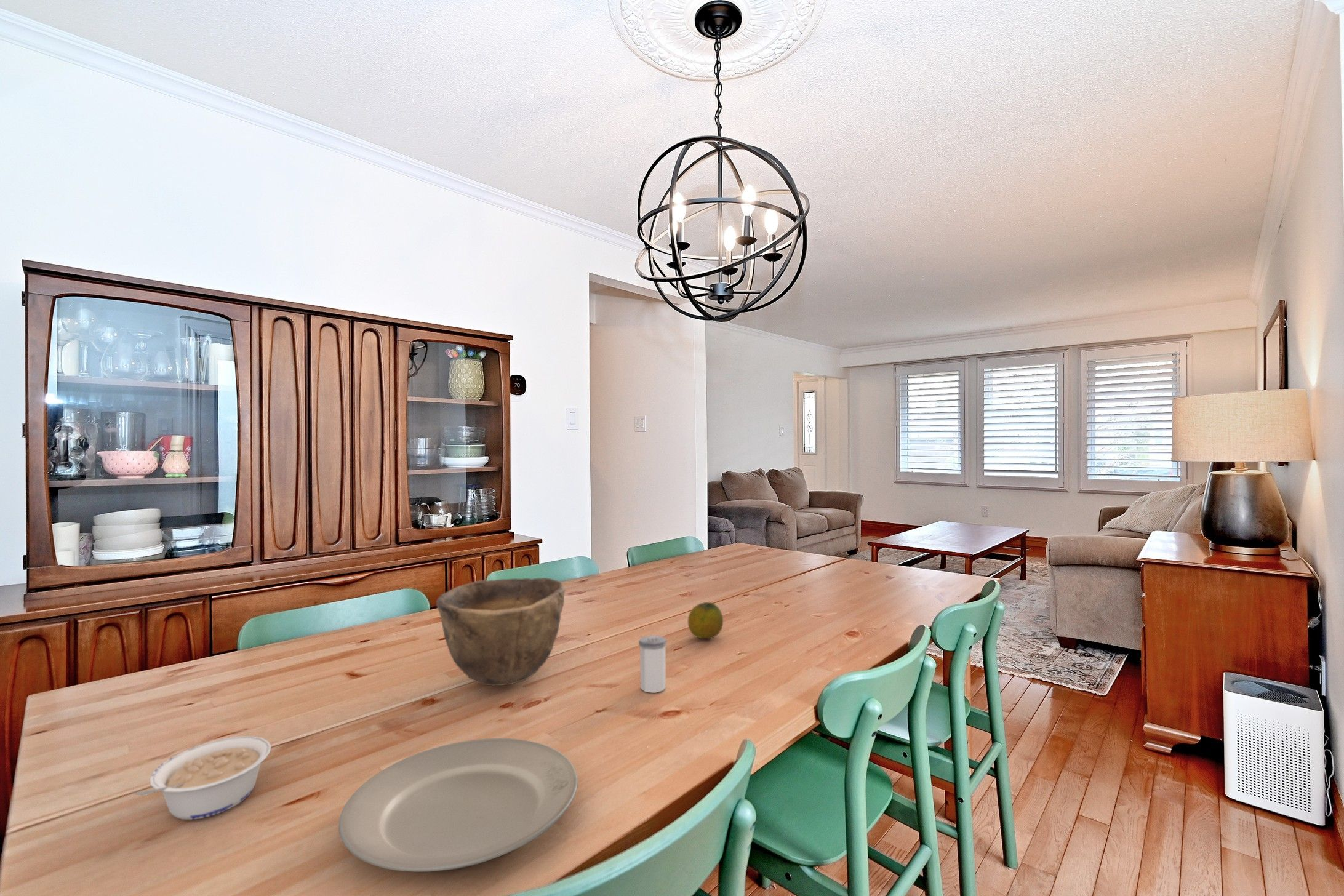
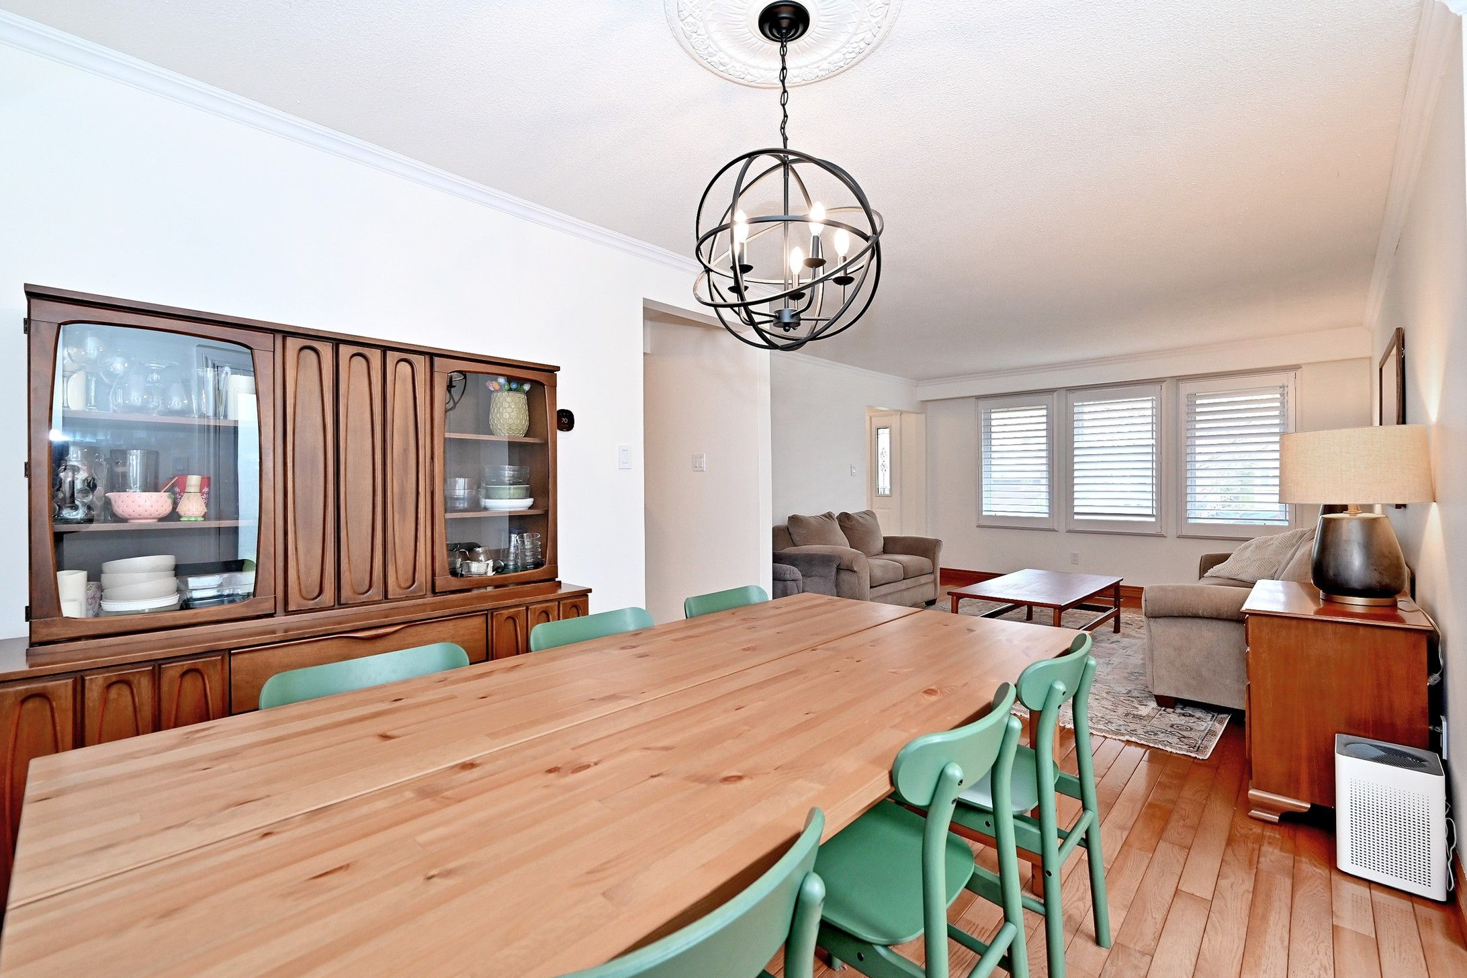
- fruit [687,602,724,639]
- salt shaker [638,635,667,694]
- bowl [436,577,566,686]
- plate [338,738,578,873]
- legume [134,735,272,820]
